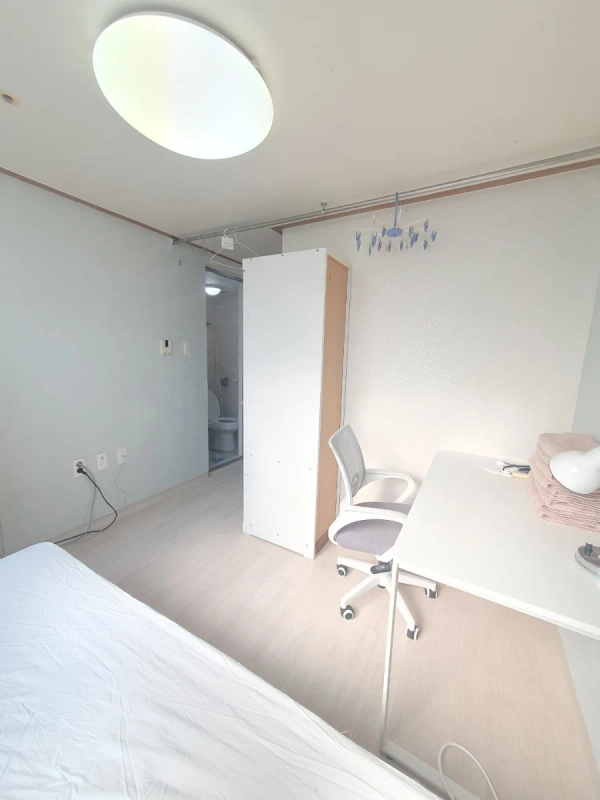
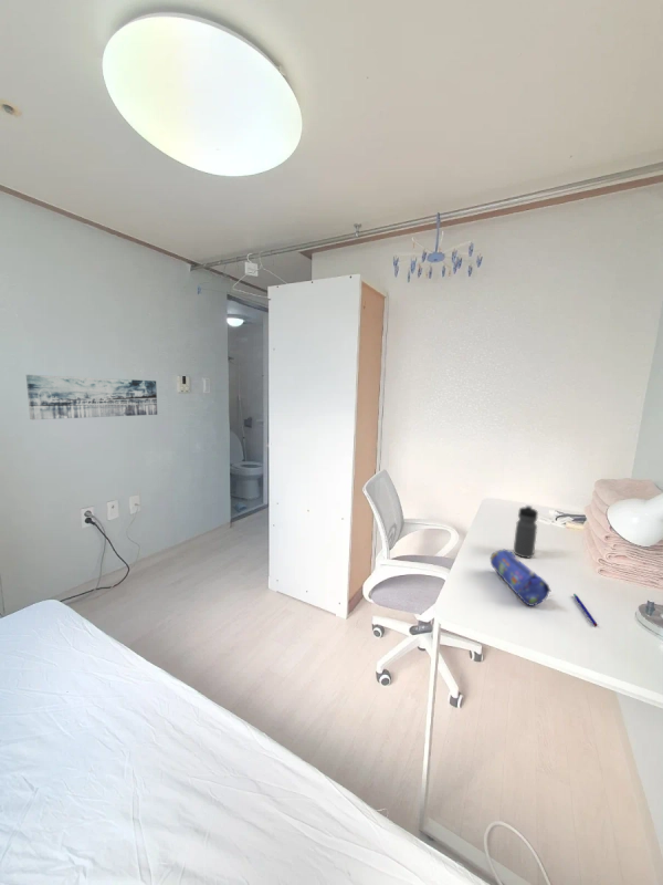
+ wall art [25,374,158,420]
+ pen [572,593,599,627]
+ water bottle [513,504,539,559]
+ pencil case [490,549,552,607]
